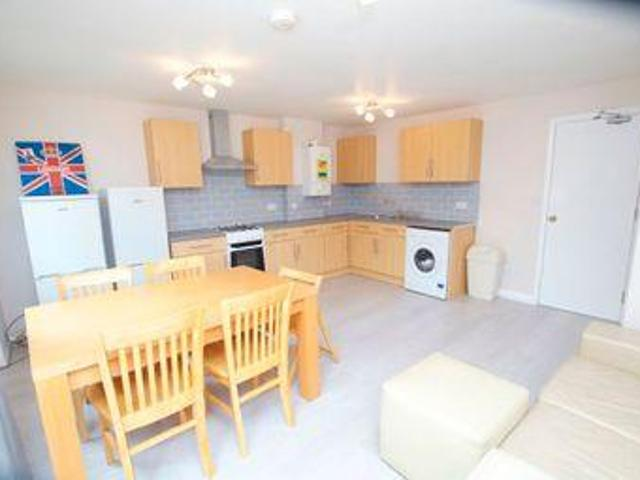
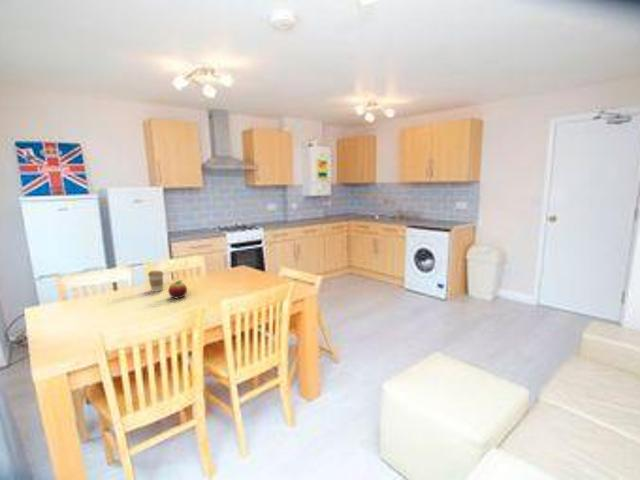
+ coffee cup [147,270,165,293]
+ fruit [167,279,188,299]
